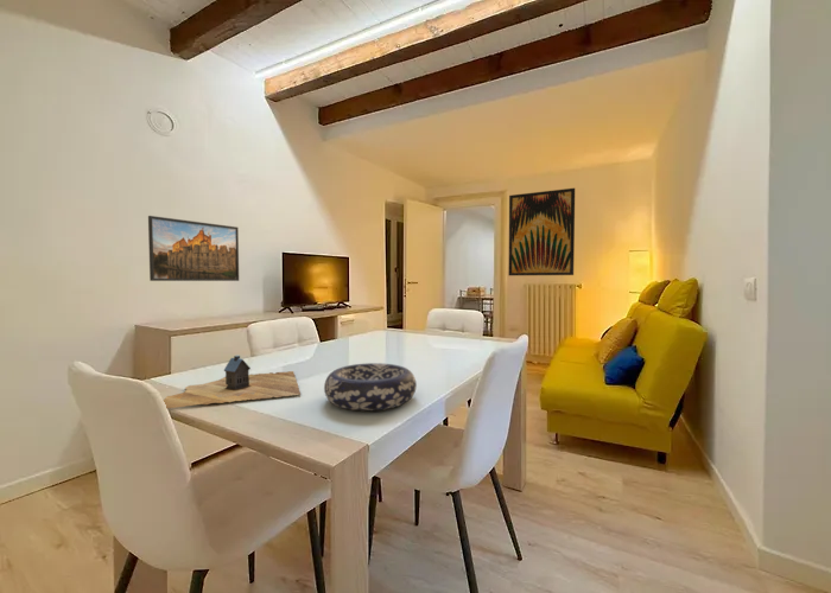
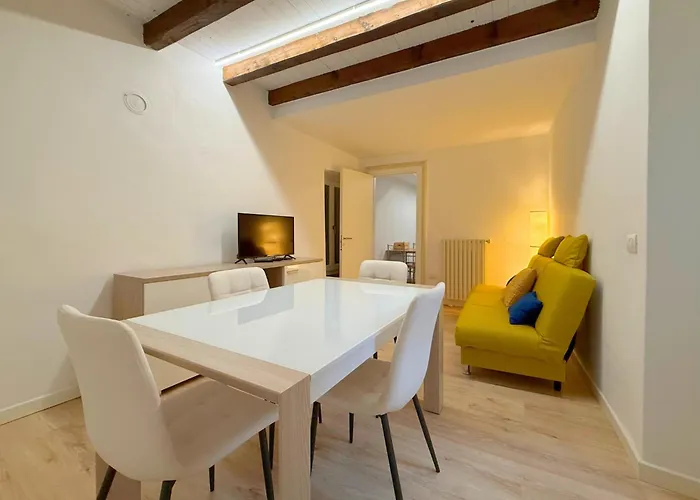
- wall art [507,187,576,276]
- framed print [147,215,240,282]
- decorative bowl [323,362,418,412]
- toy house [163,355,302,409]
